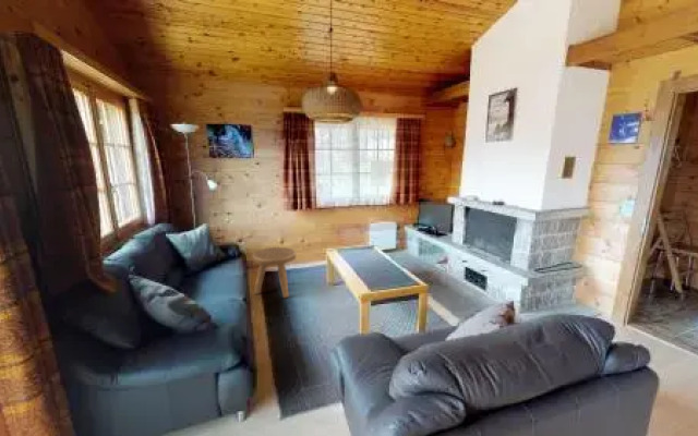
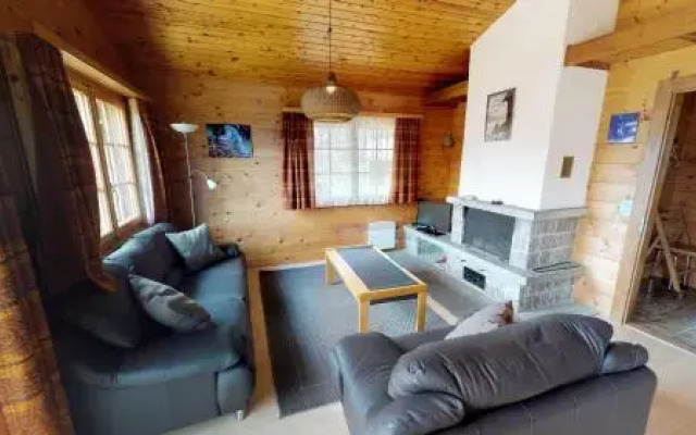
- stool [252,246,297,299]
